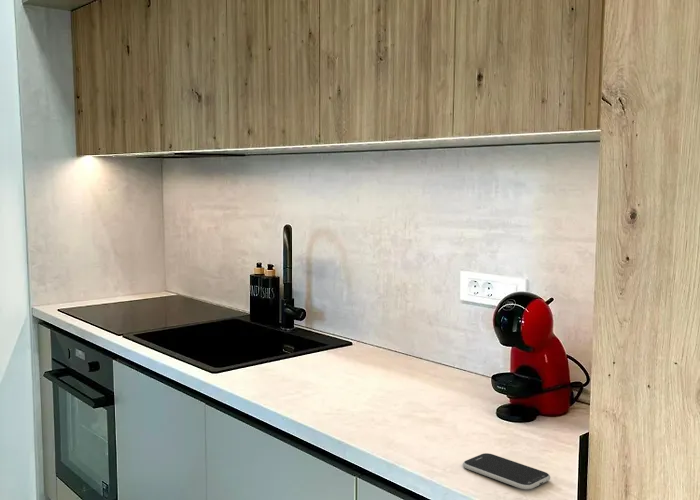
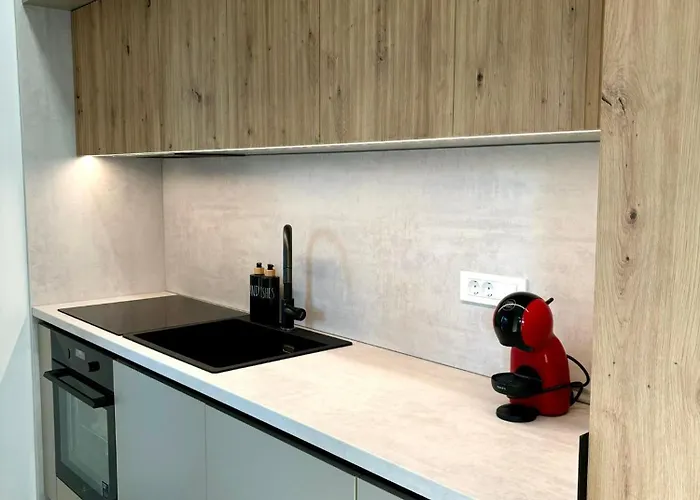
- smartphone [462,452,551,490]
